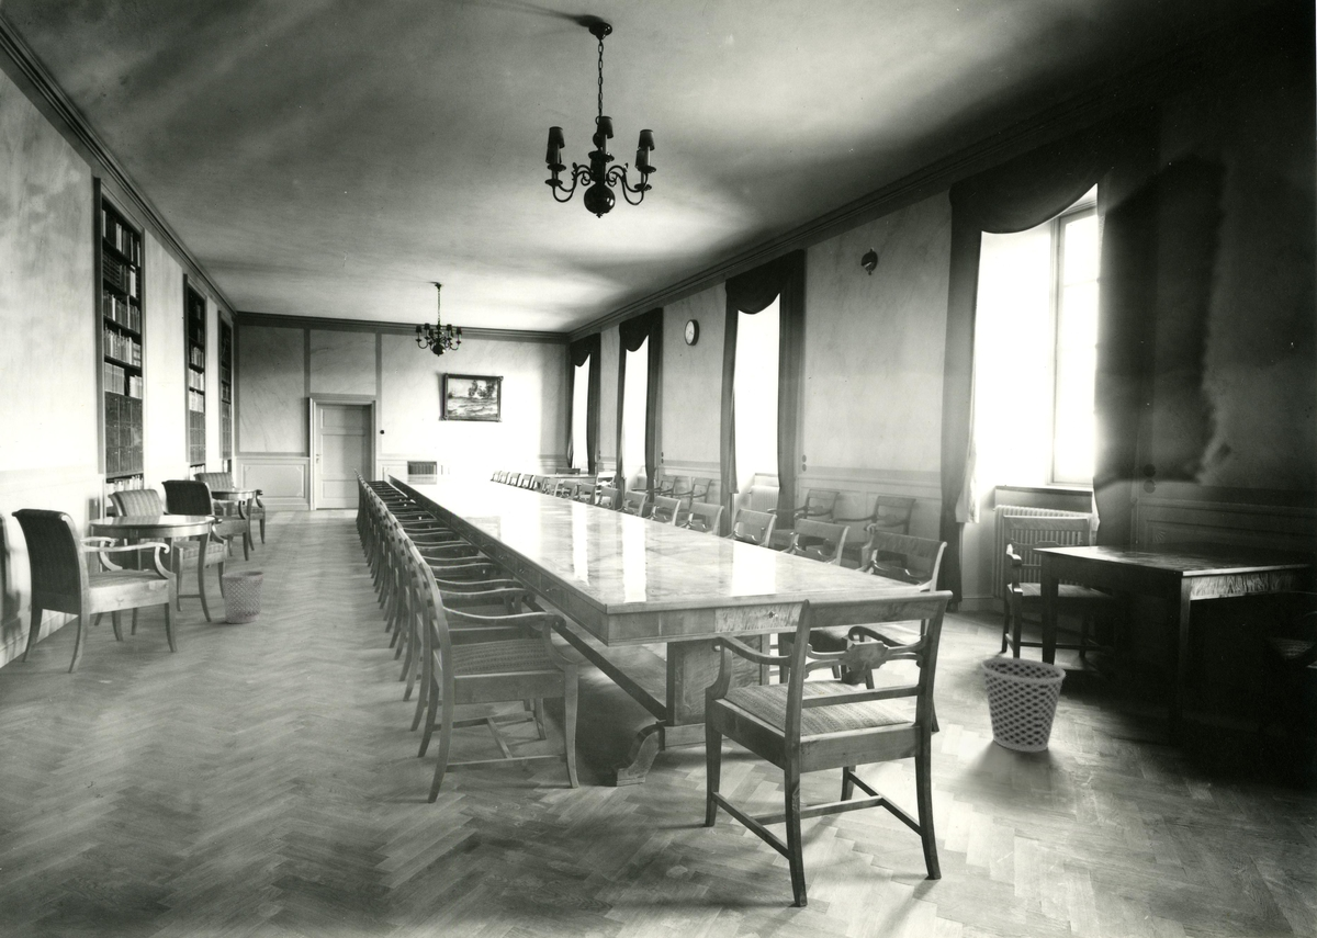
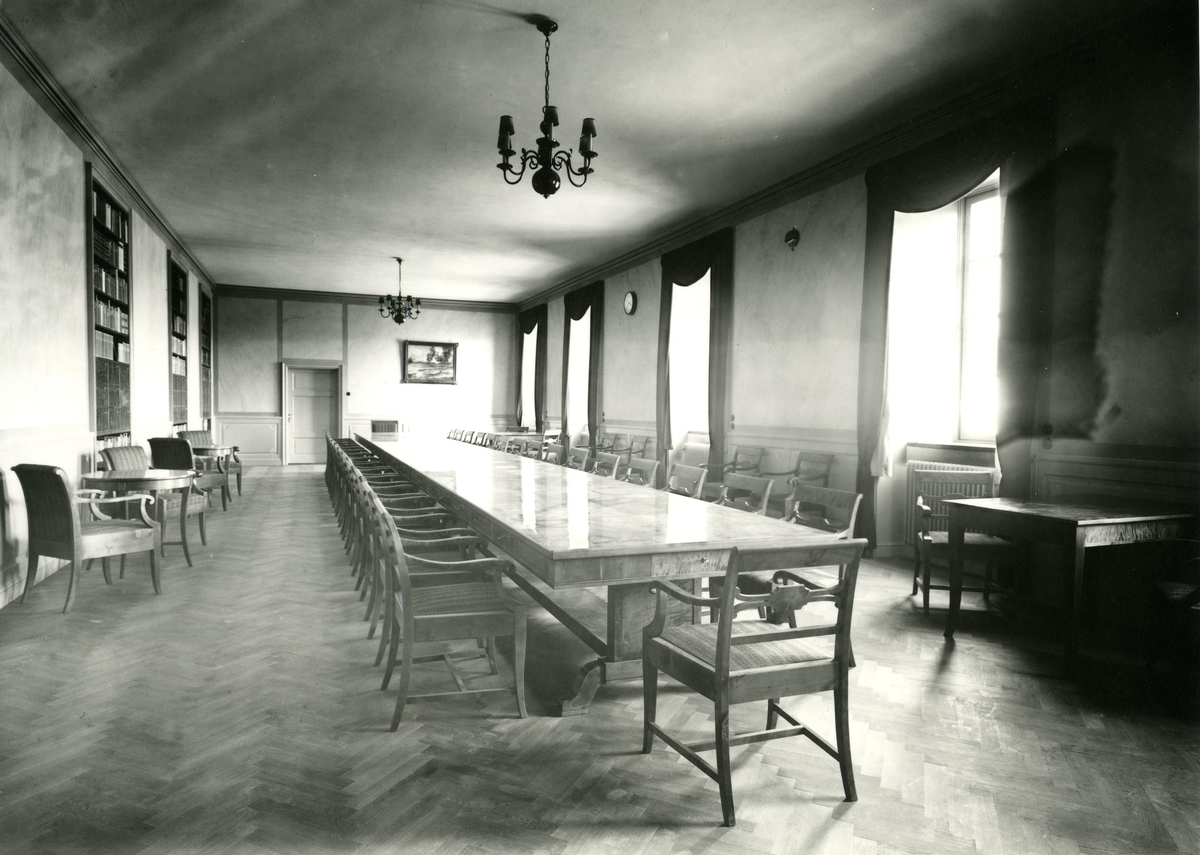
- wastebasket [221,570,264,624]
- wastebasket [980,656,1067,753]
